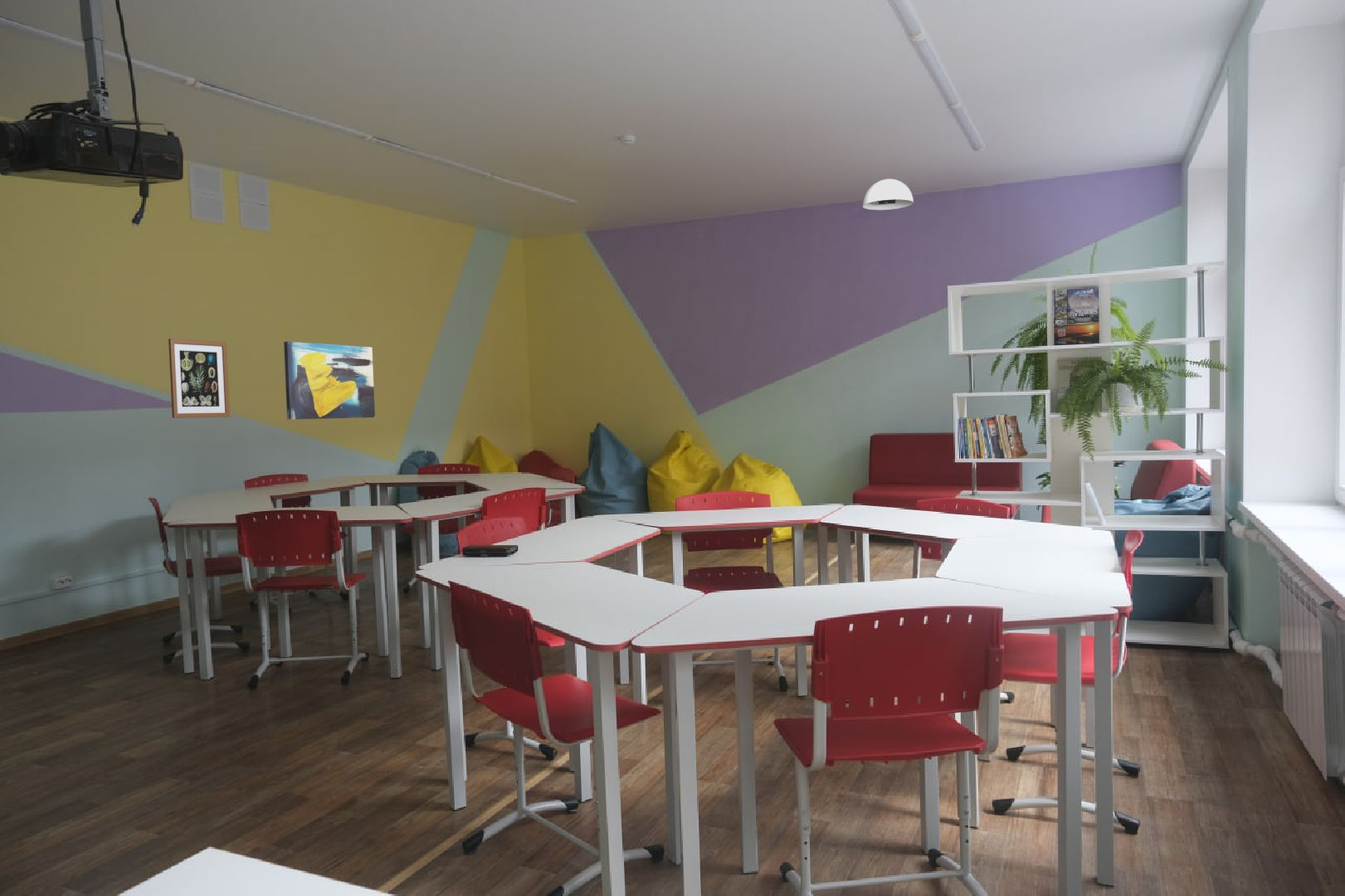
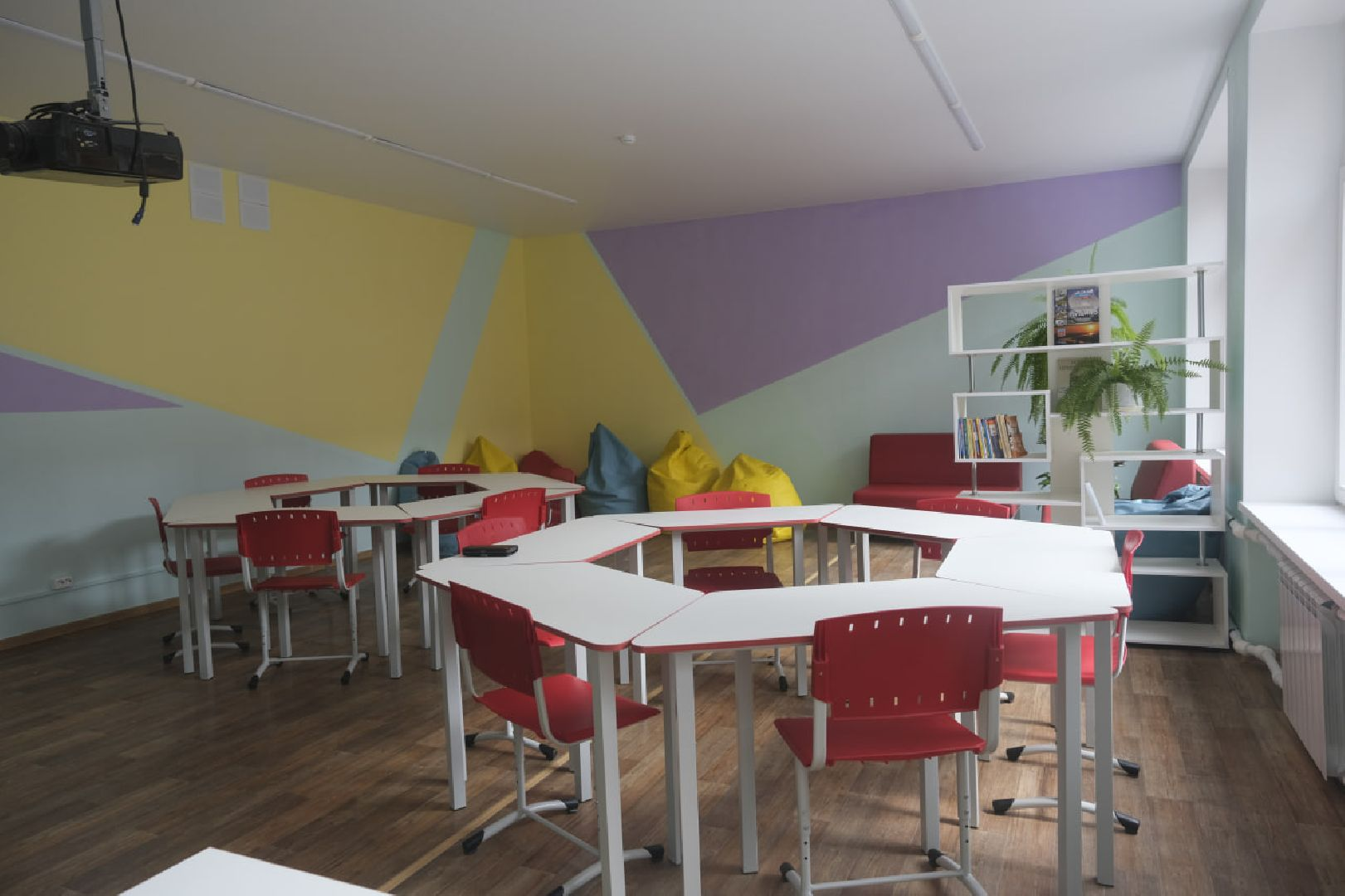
- wall art [283,341,376,421]
- ceiling light [862,178,914,211]
- wall art [168,338,231,419]
